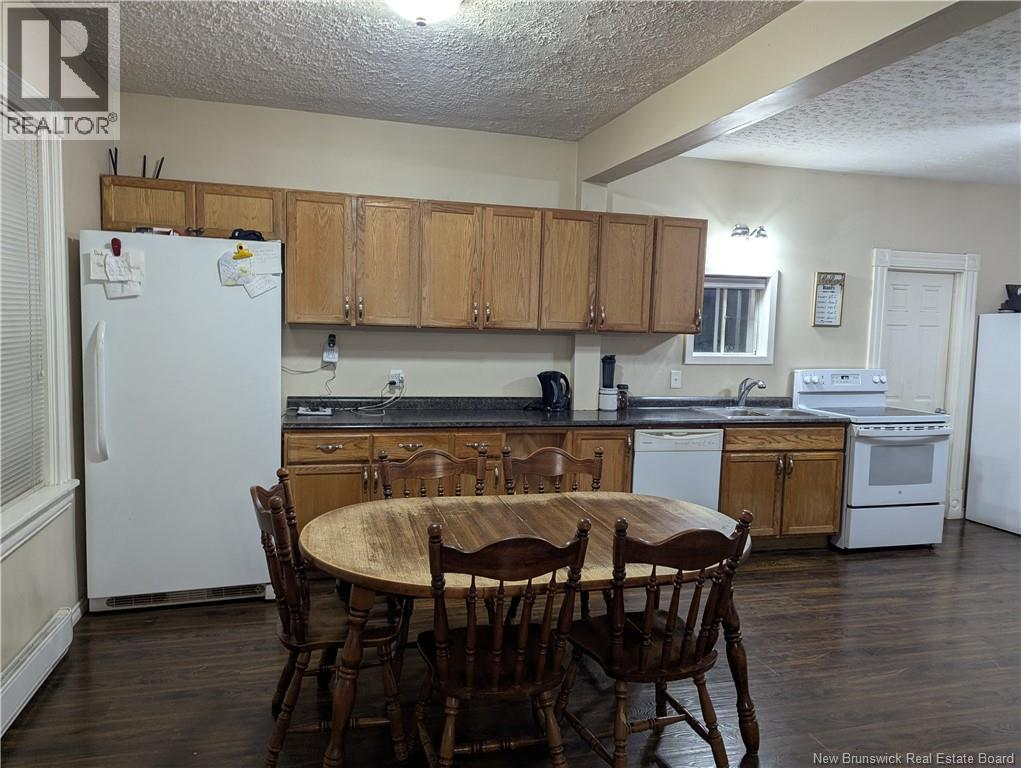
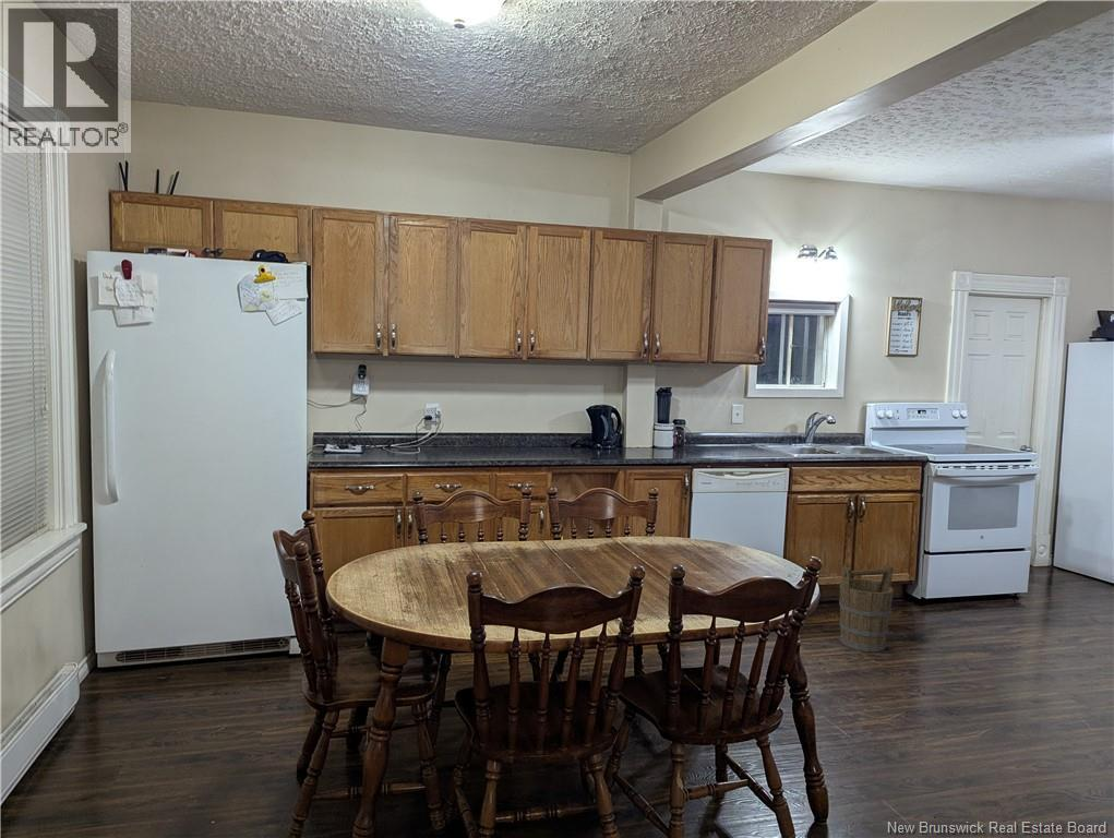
+ bucket [838,564,895,653]
